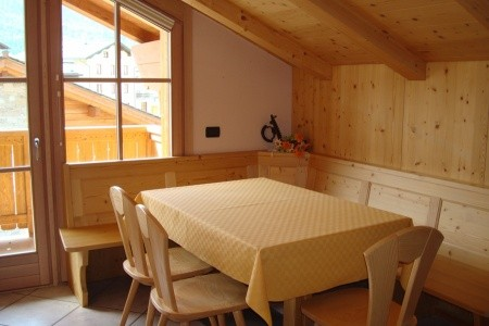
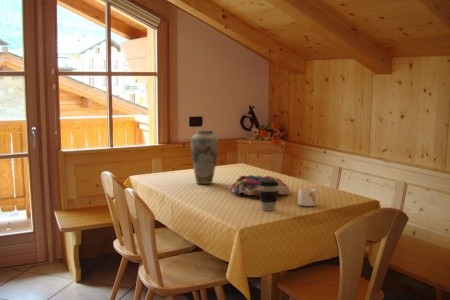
+ coffee cup [259,180,279,212]
+ vase [190,129,219,185]
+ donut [230,174,291,197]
+ mug [297,187,320,207]
